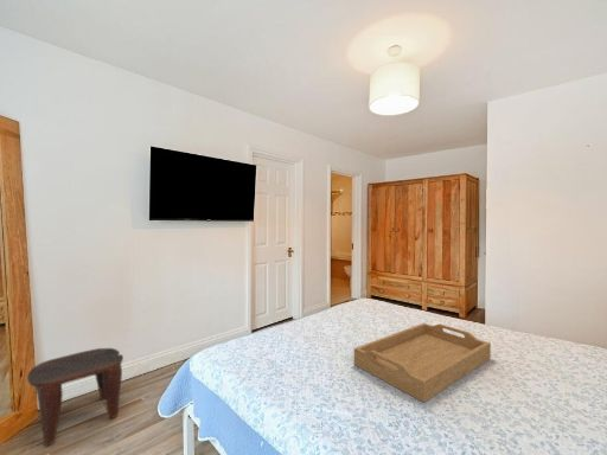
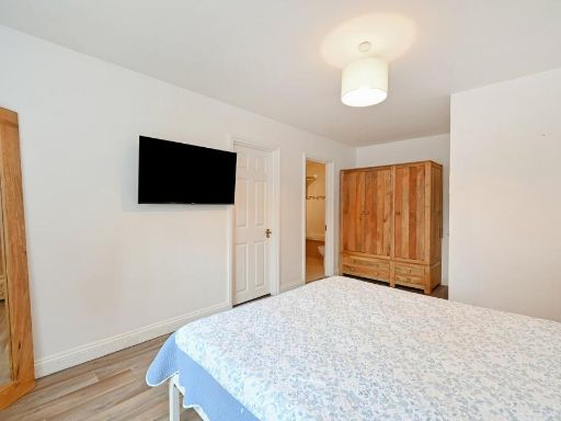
- serving tray [353,322,492,403]
- stool [26,347,124,447]
